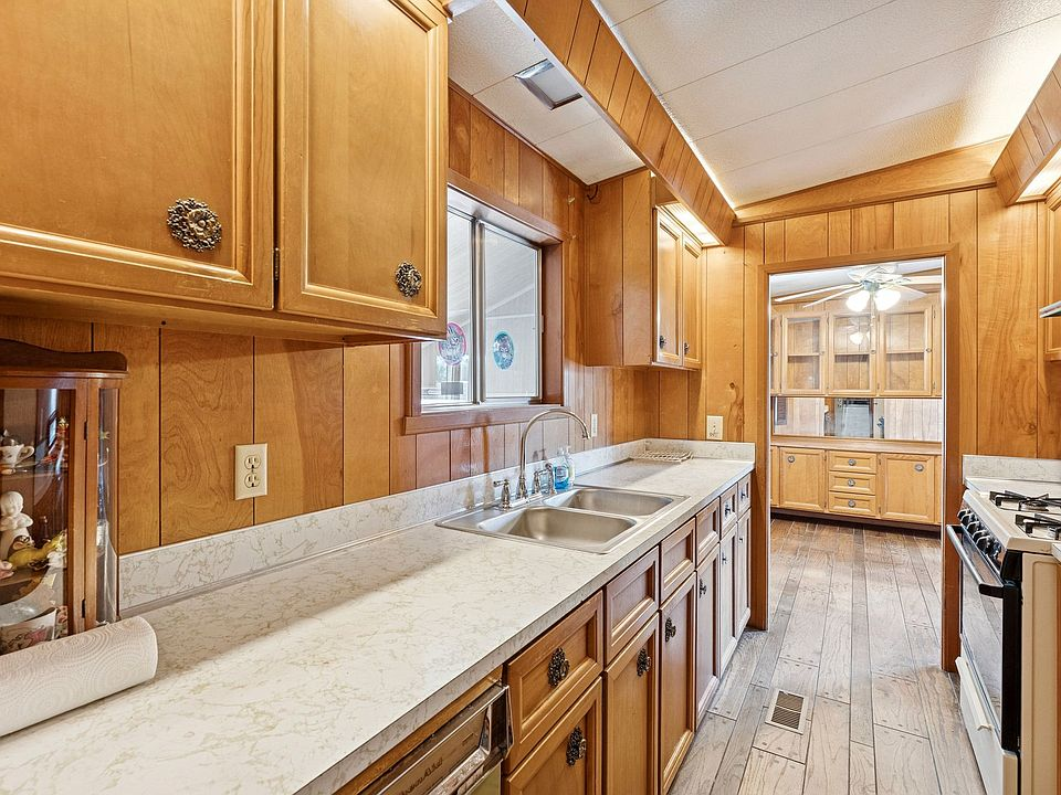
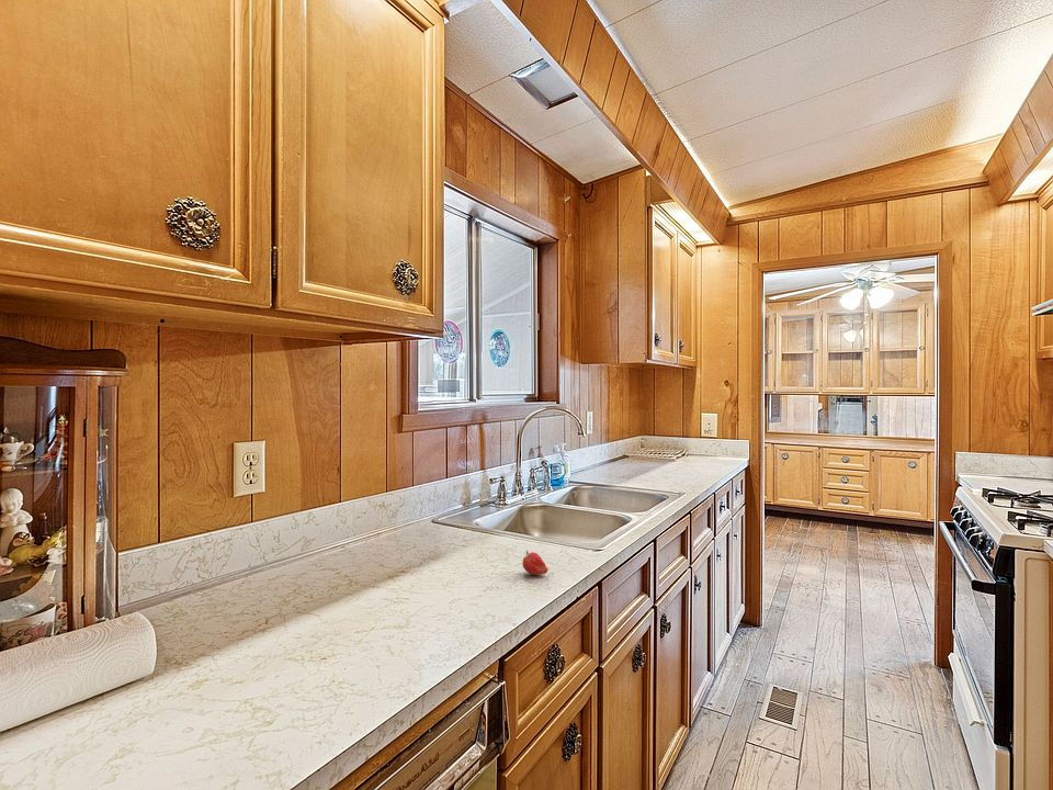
+ fruit [521,550,550,576]
